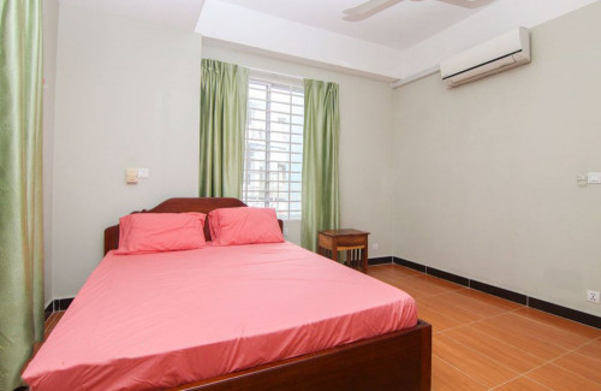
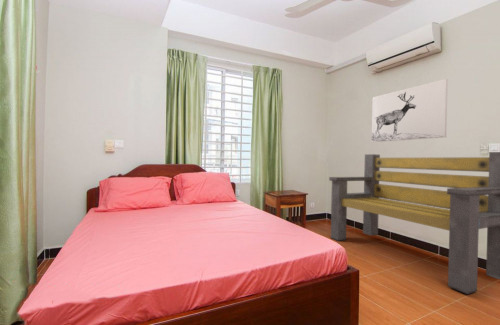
+ wall art [371,78,449,143]
+ bench [328,151,500,295]
